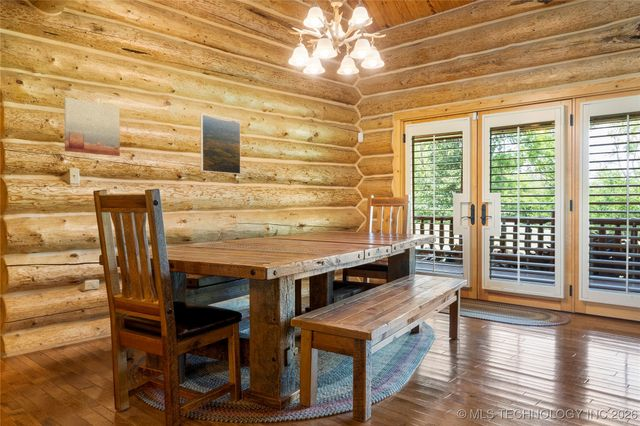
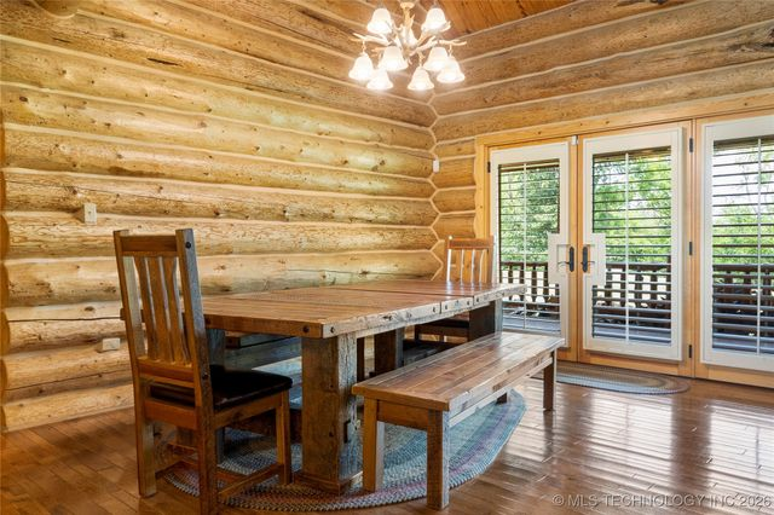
- wall art [64,96,121,157]
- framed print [200,112,242,175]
